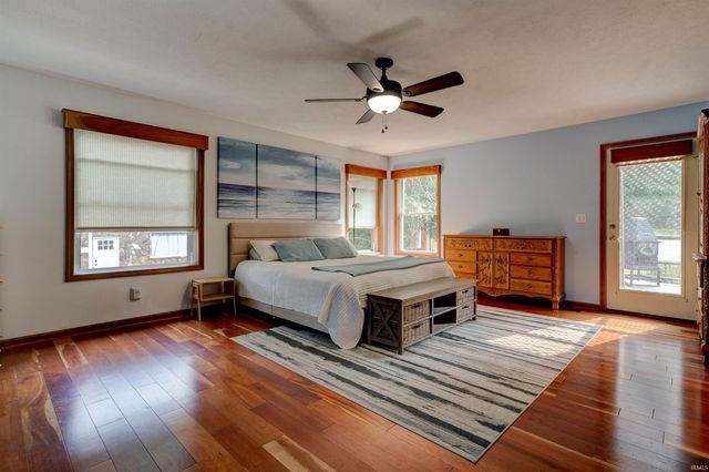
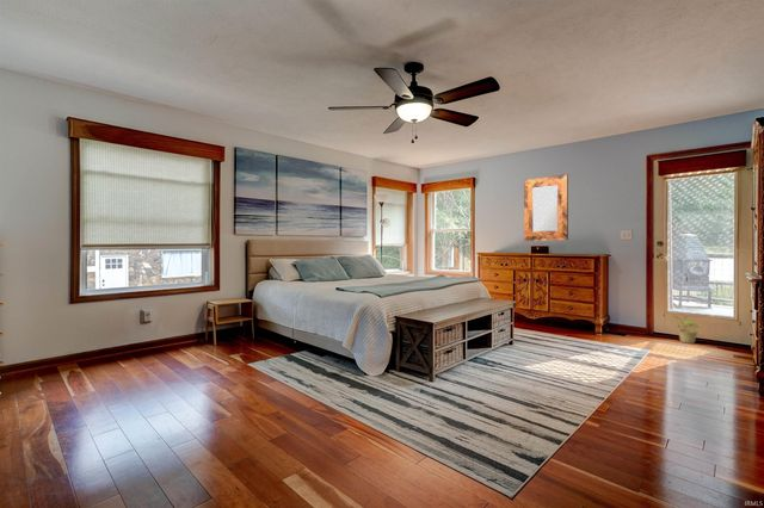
+ home mirror [523,173,569,242]
+ potted plant [671,315,702,345]
